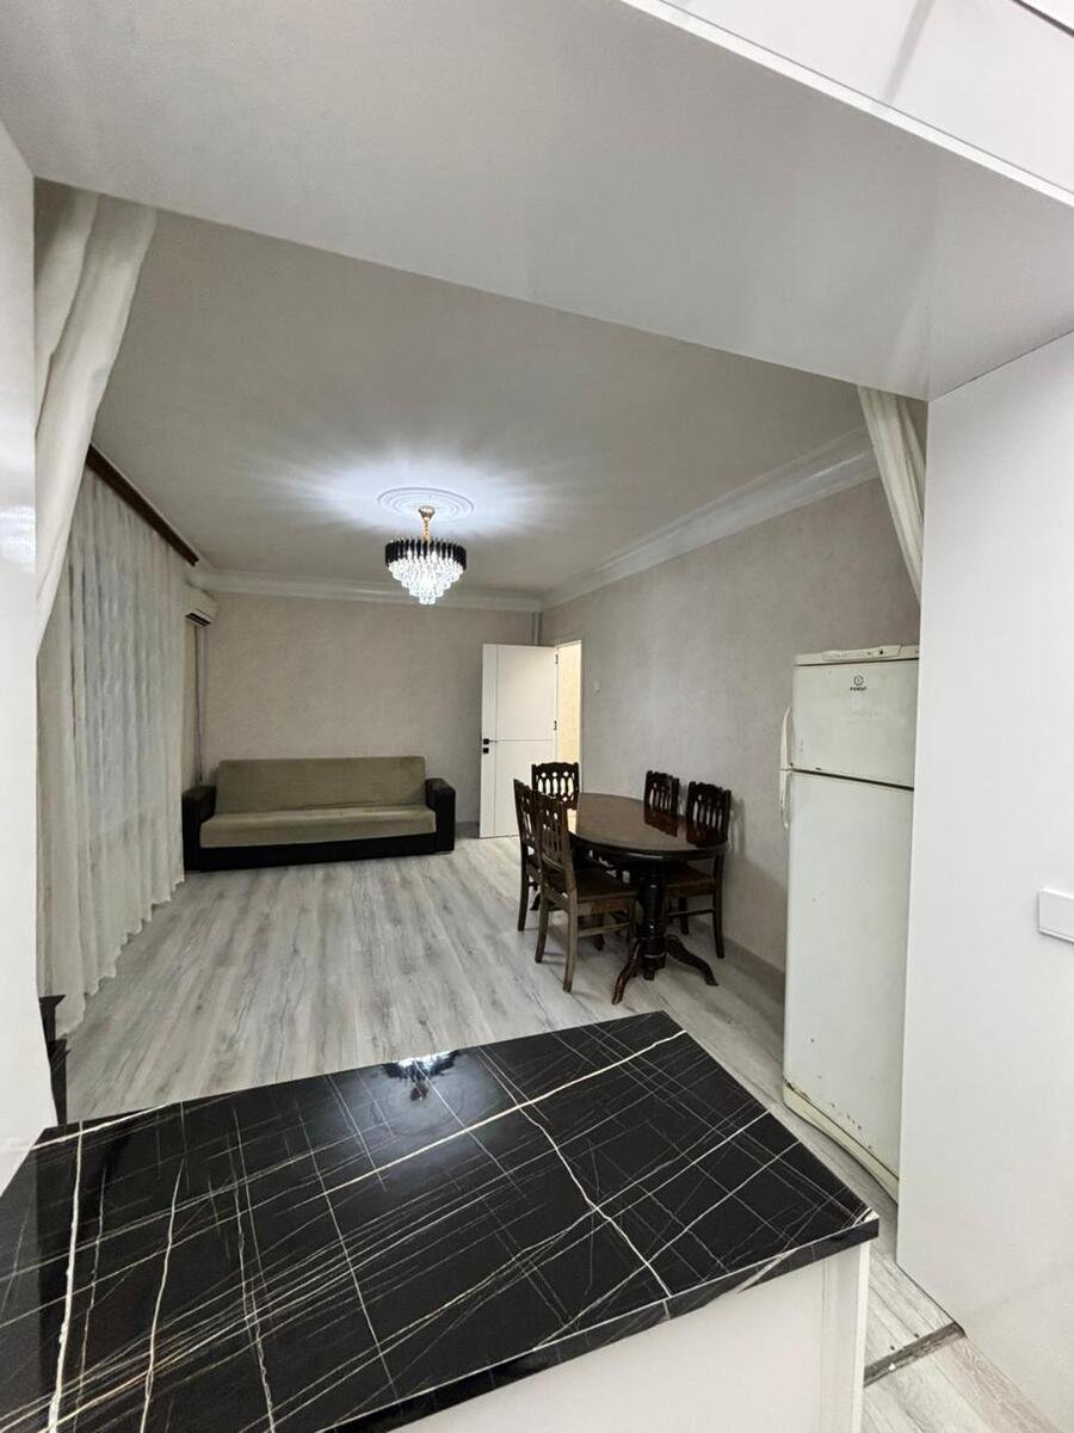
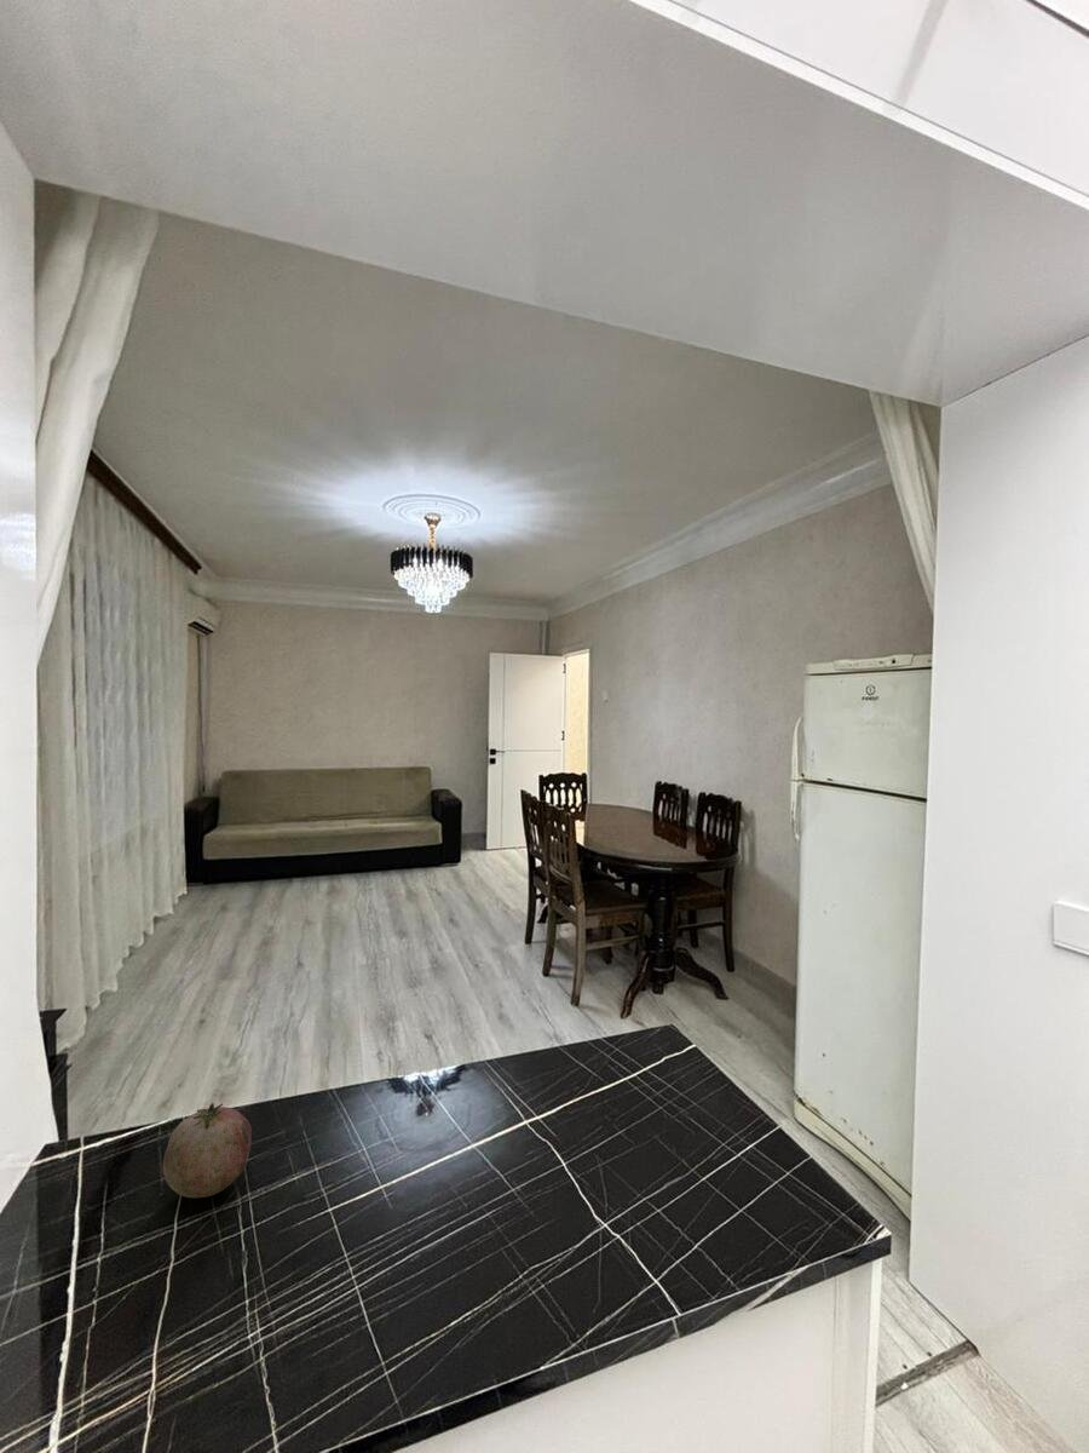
+ fruit [162,1102,253,1199]
